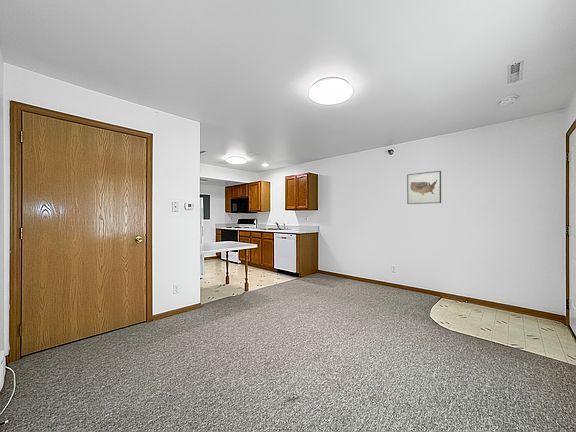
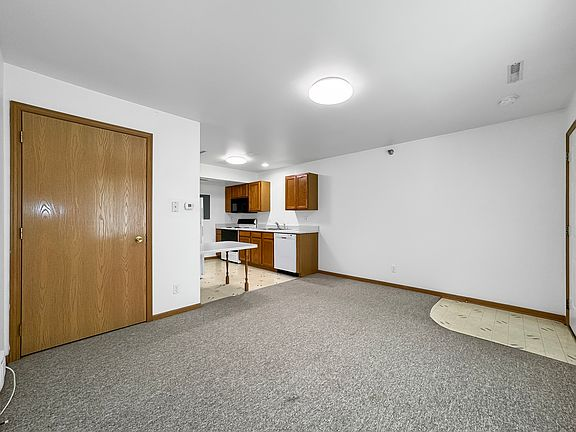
- wall art [406,170,442,205]
